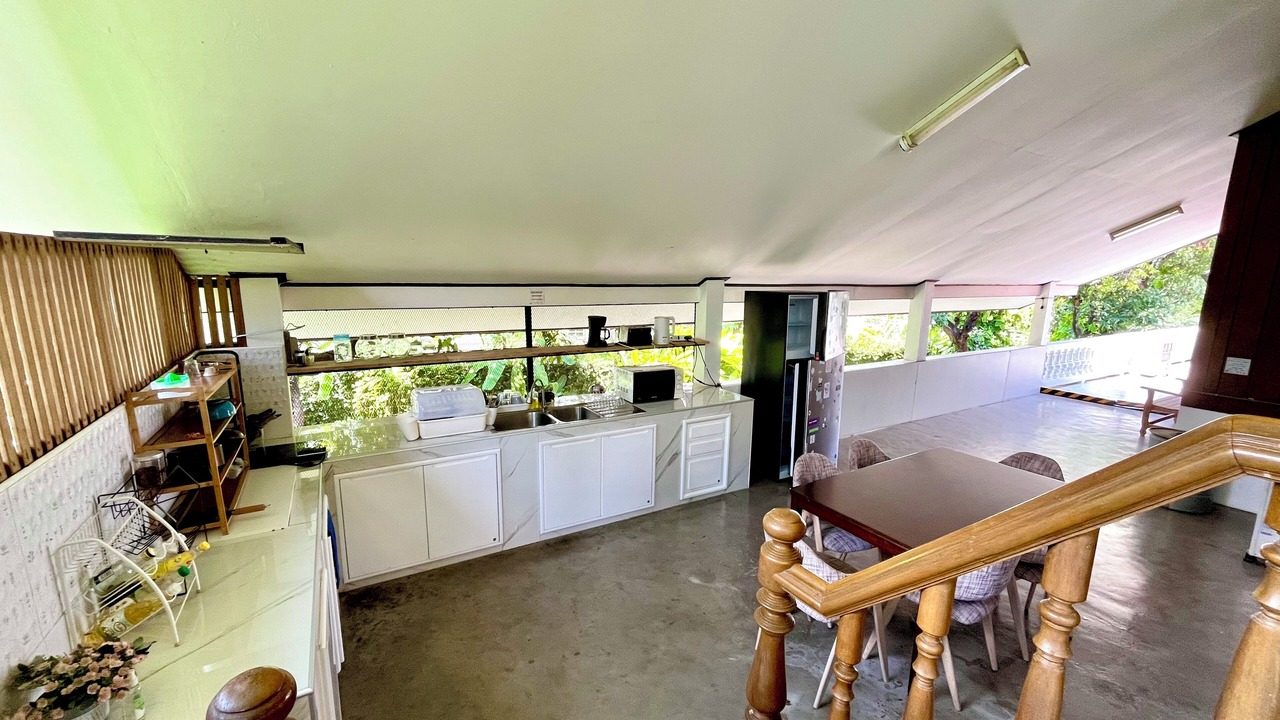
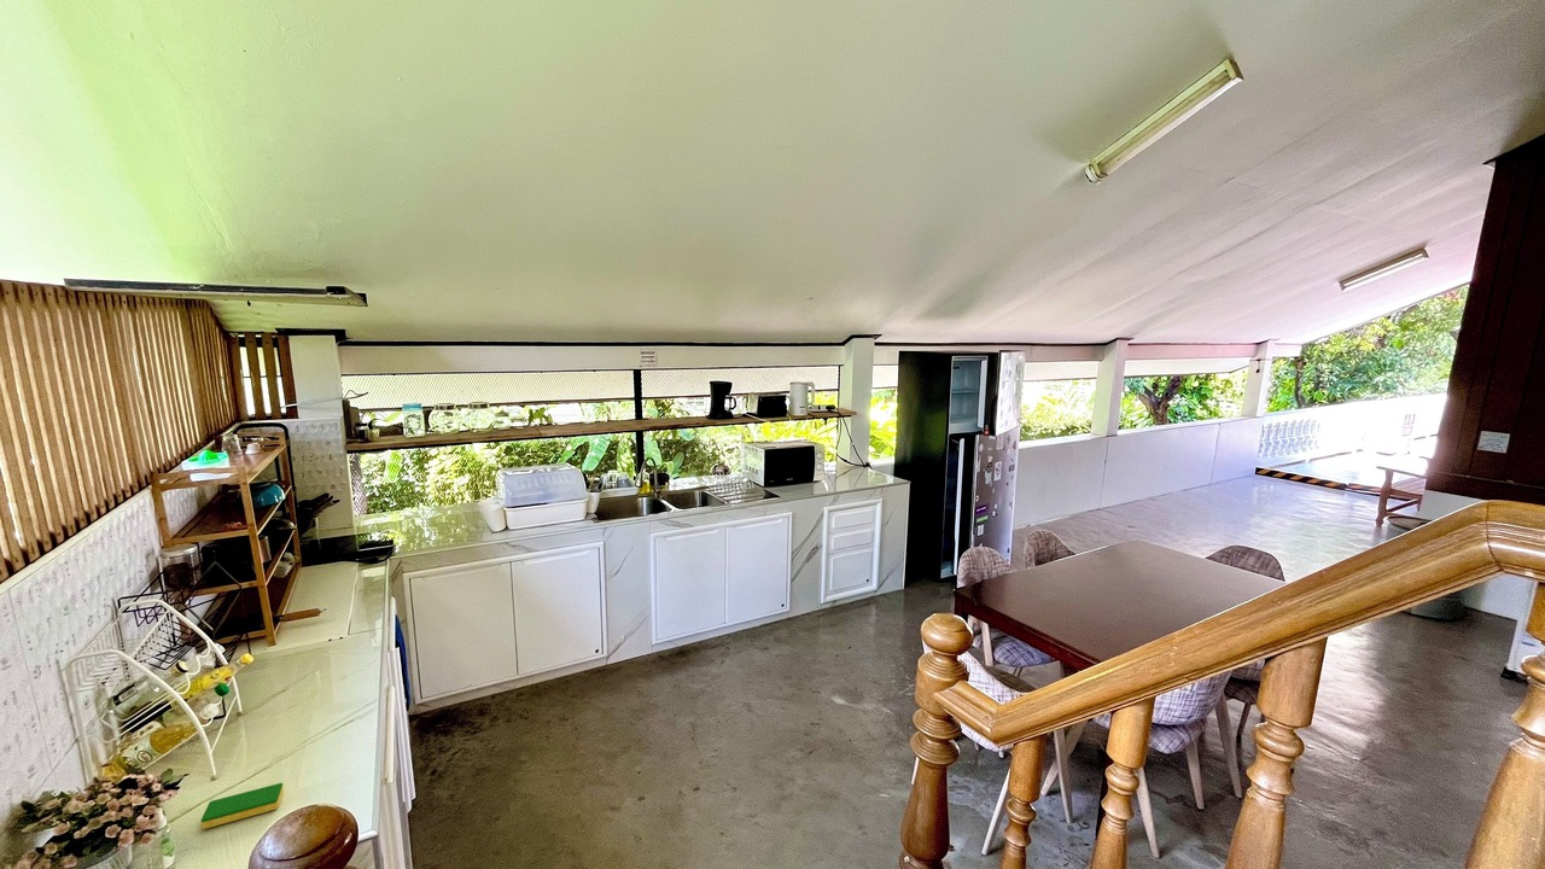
+ dish sponge [200,782,285,830]
